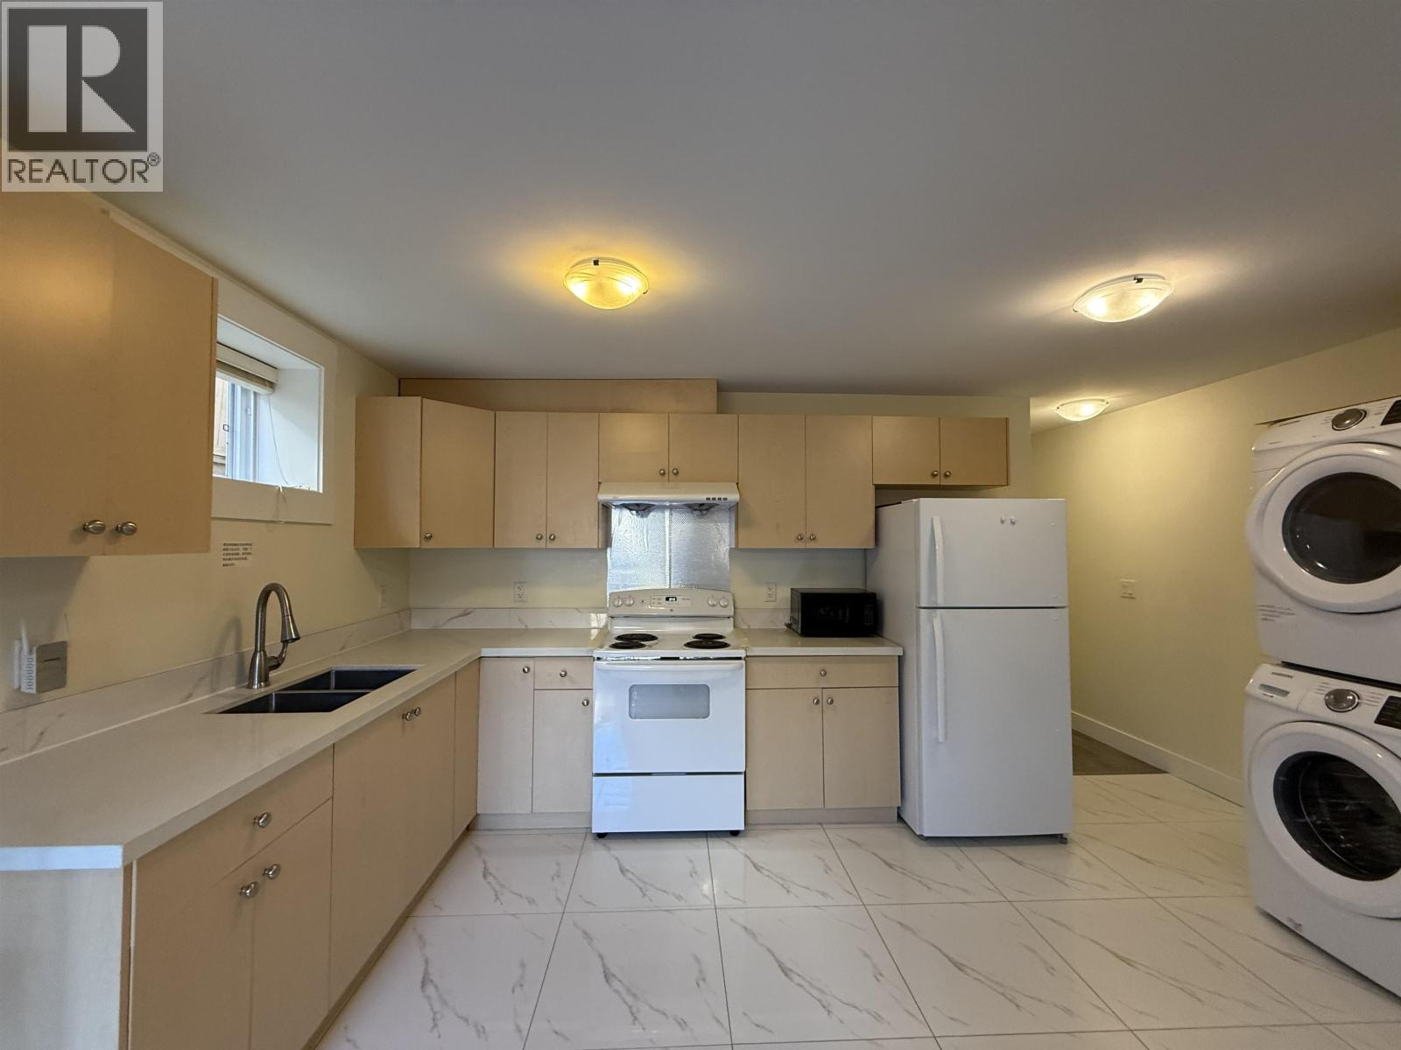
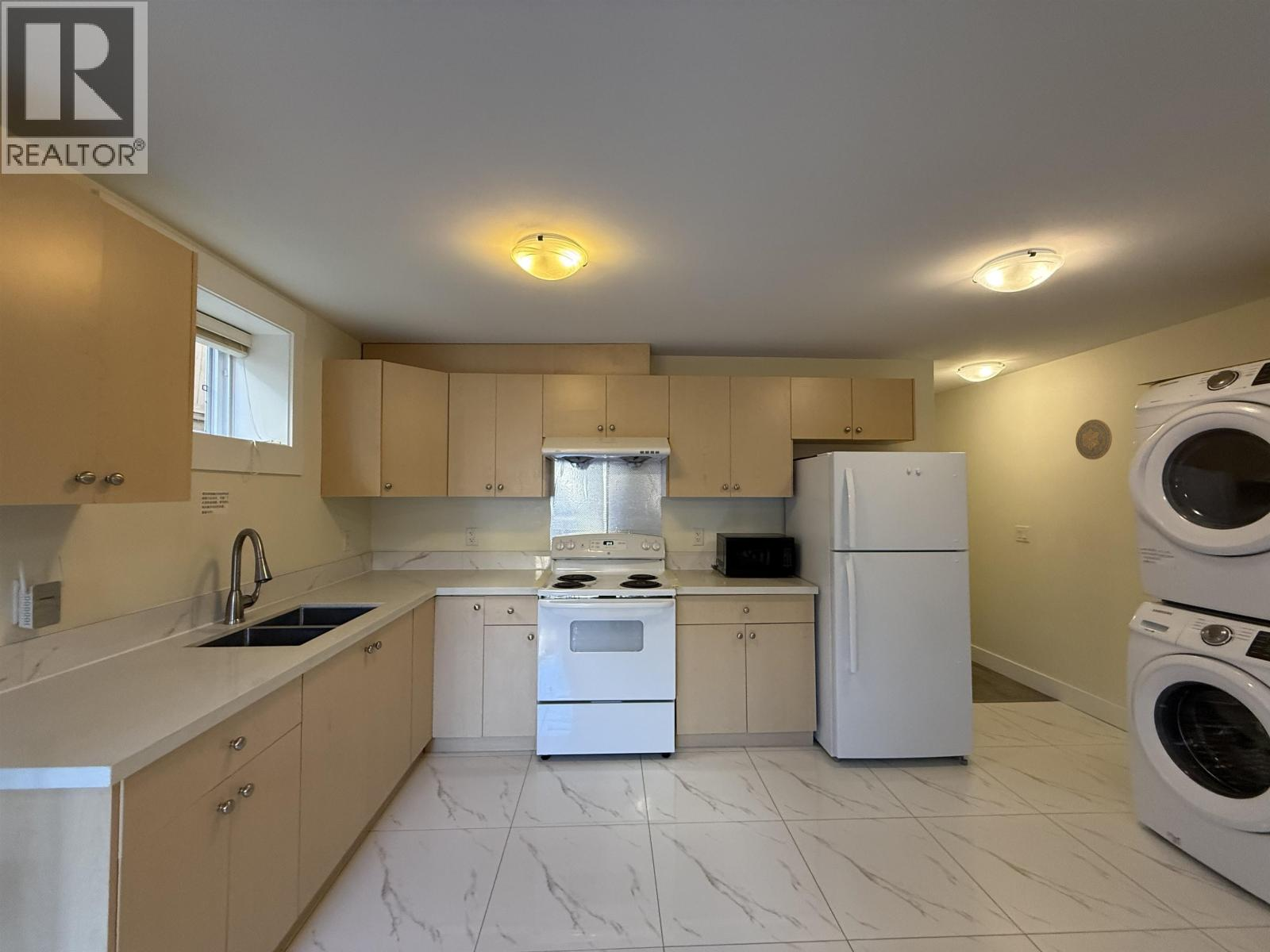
+ decorative plate [1075,419,1113,460]
